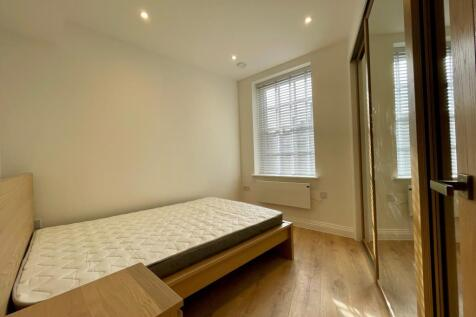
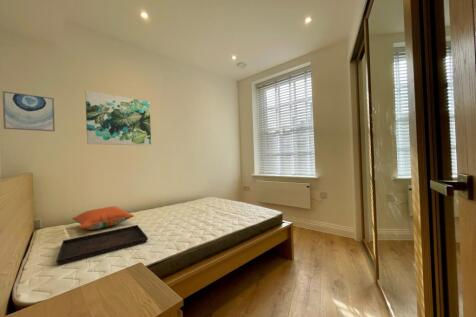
+ serving tray [55,224,149,266]
+ wall art [2,90,56,132]
+ wall art [84,90,152,146]
+ pillow [71,206,135,231]
